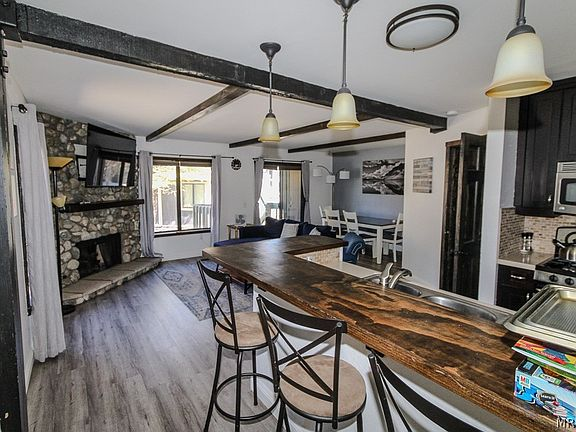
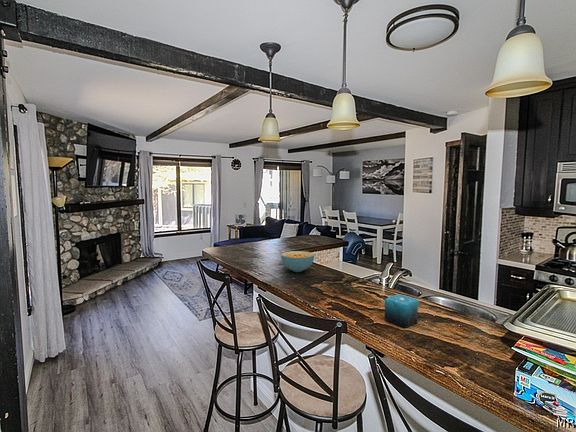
+ candle [384,291,420,329]
+ cereal bowl [280,250,315,273]
